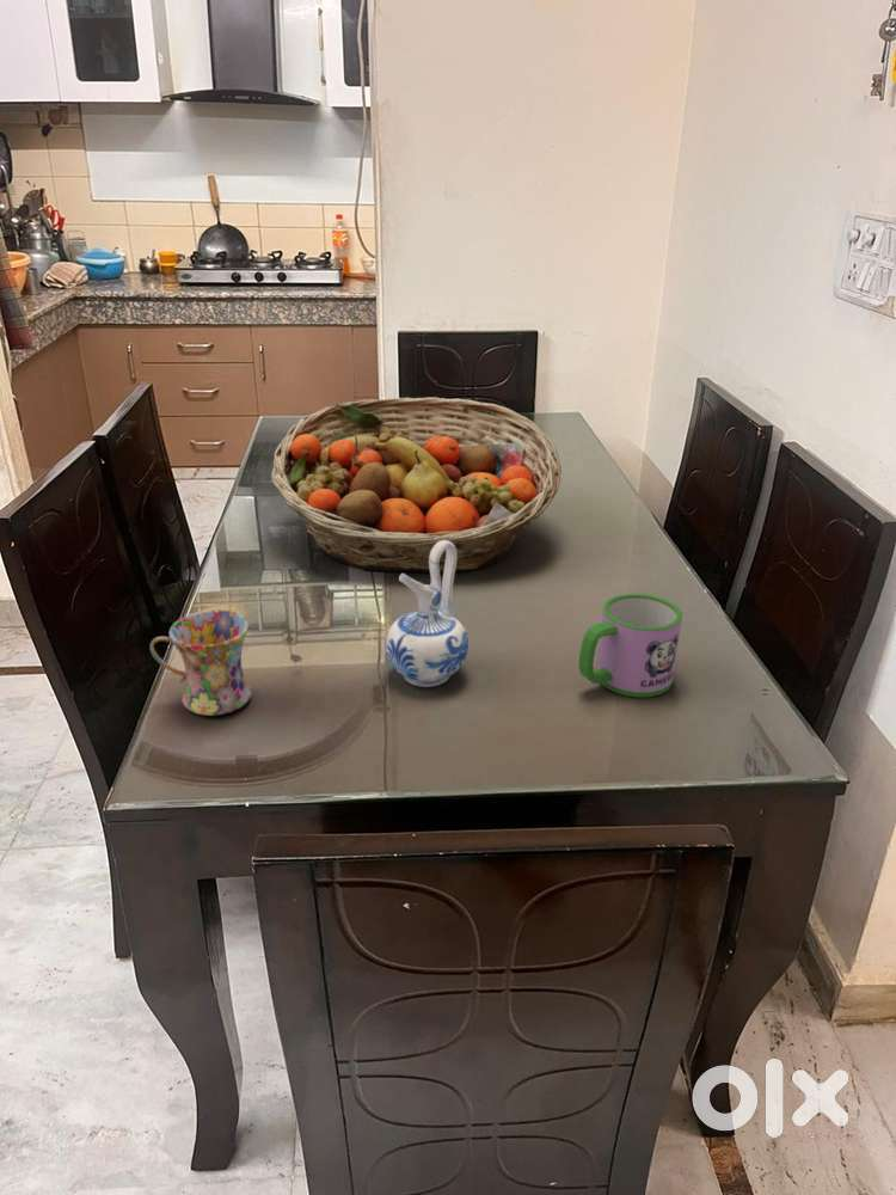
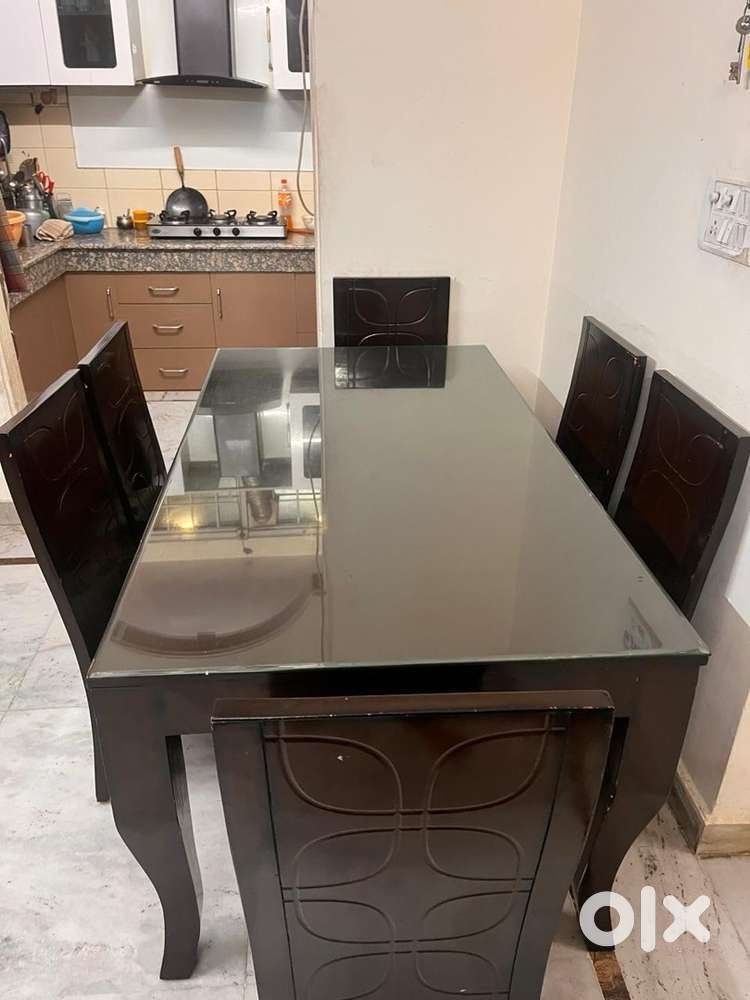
- mug [148,608,253,717]
- mug [578,593,683,698]
- ceramic pitcher [385,540,470,688]
- fruit basket [270,396,563,574]
